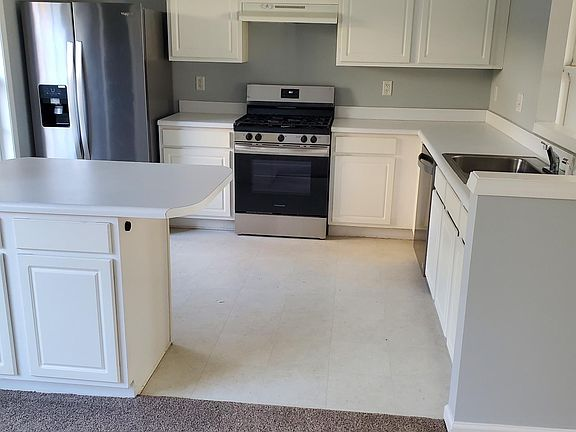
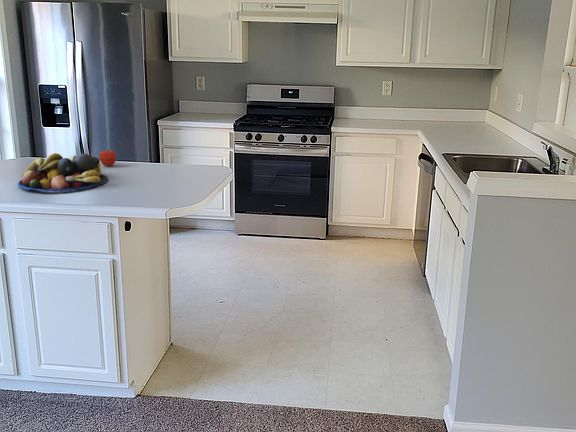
+ fruit bowl [17,152,109,193]
+ fruit [98,149,117,167]
